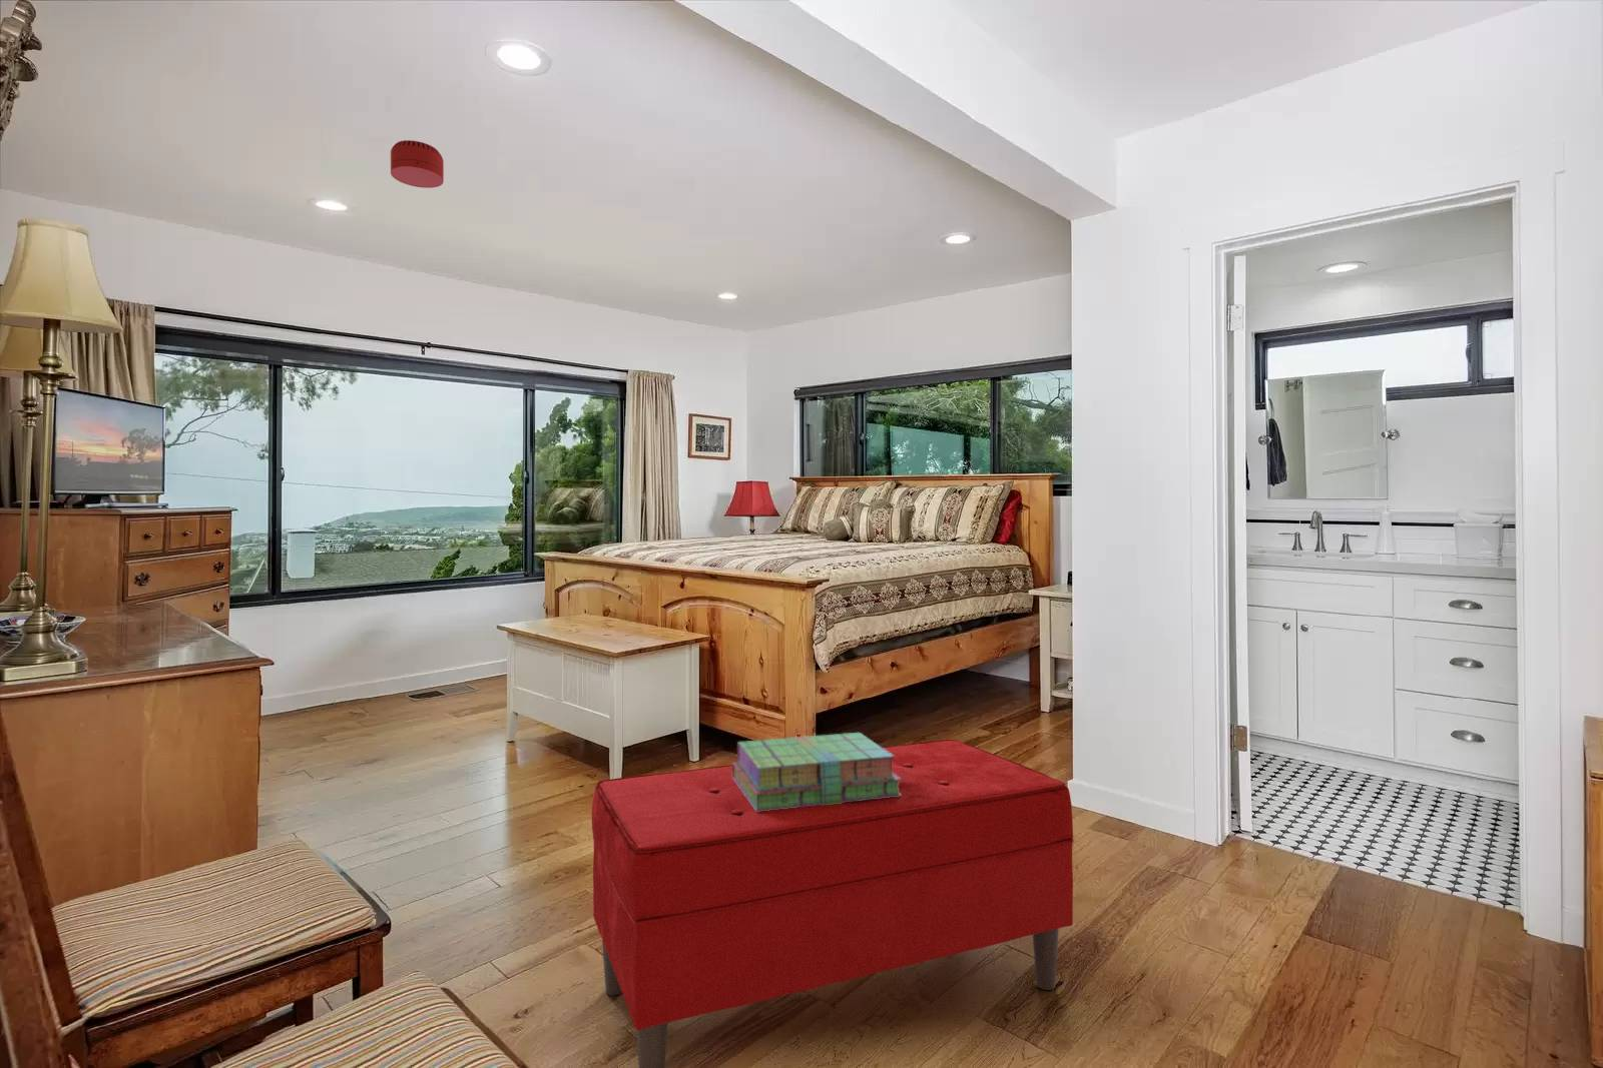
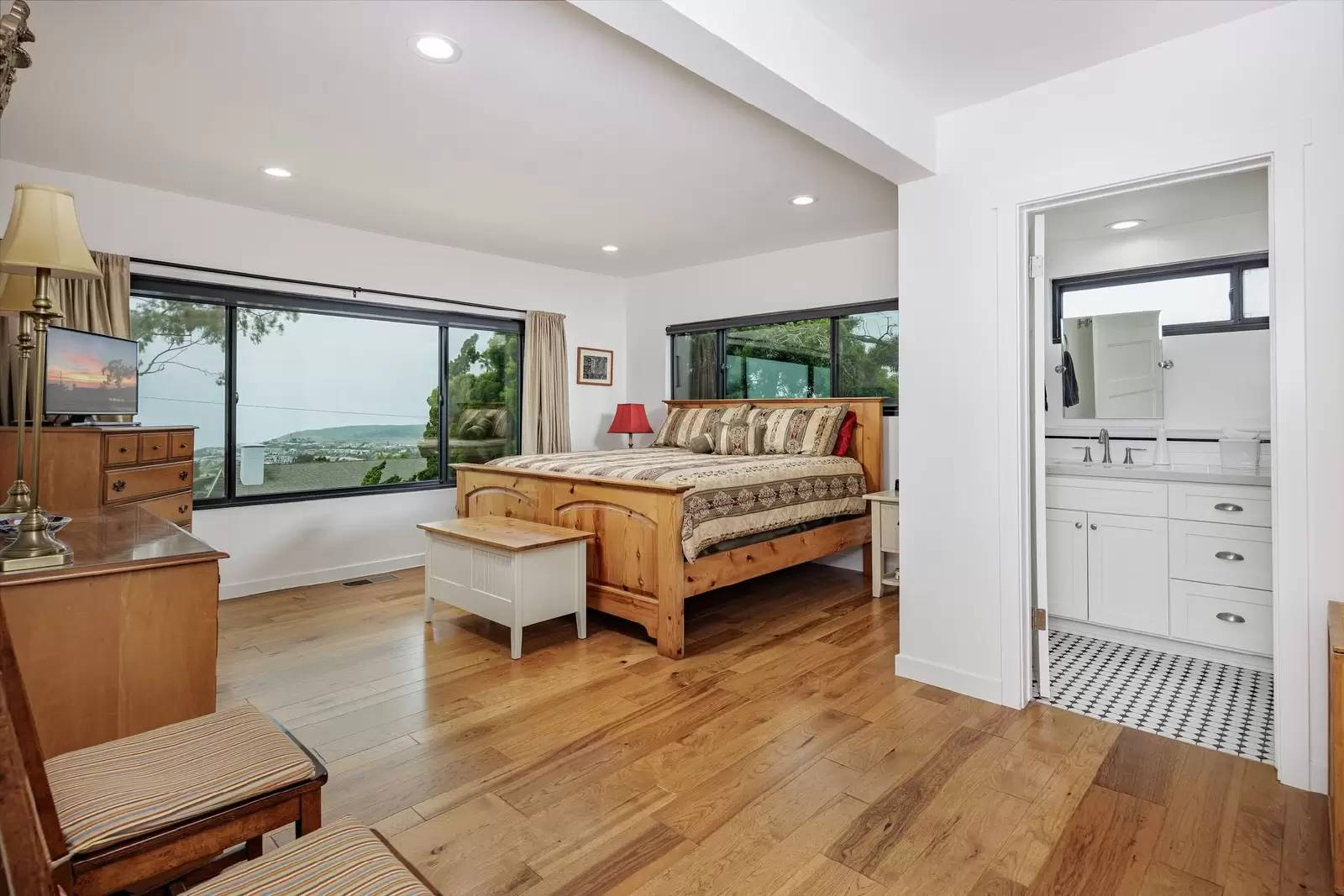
- bench [592,739,1075,1068]
- smoke detector [390,139,445,190]
- stack of books [731,732,902,812]
